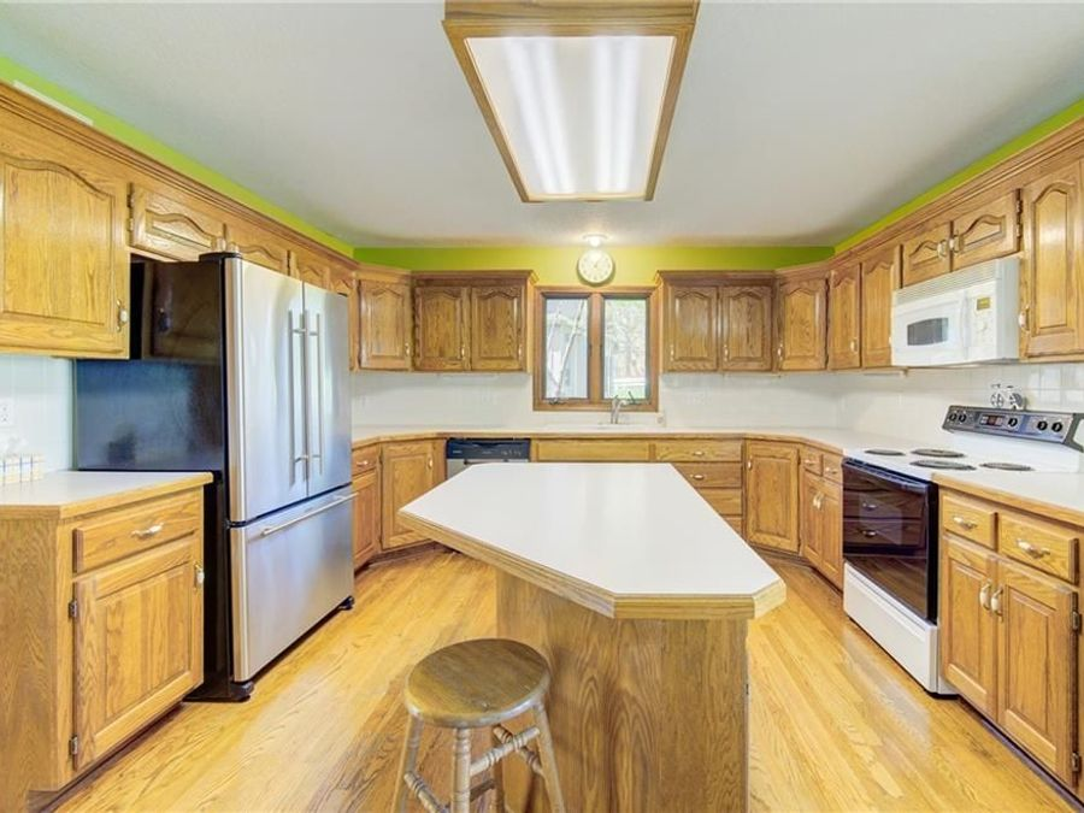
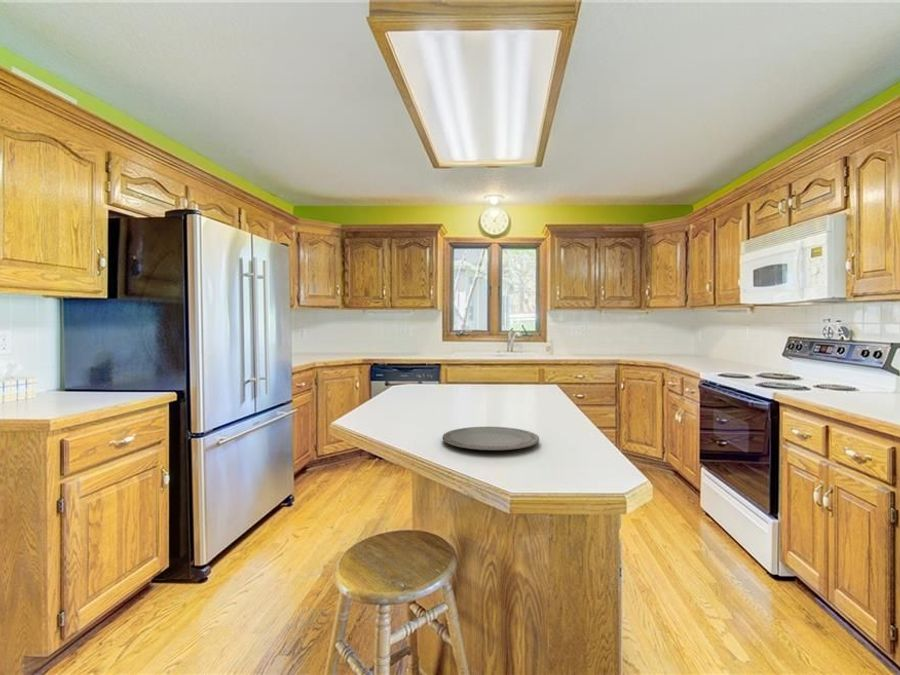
+ plate [442,426,540,451]
